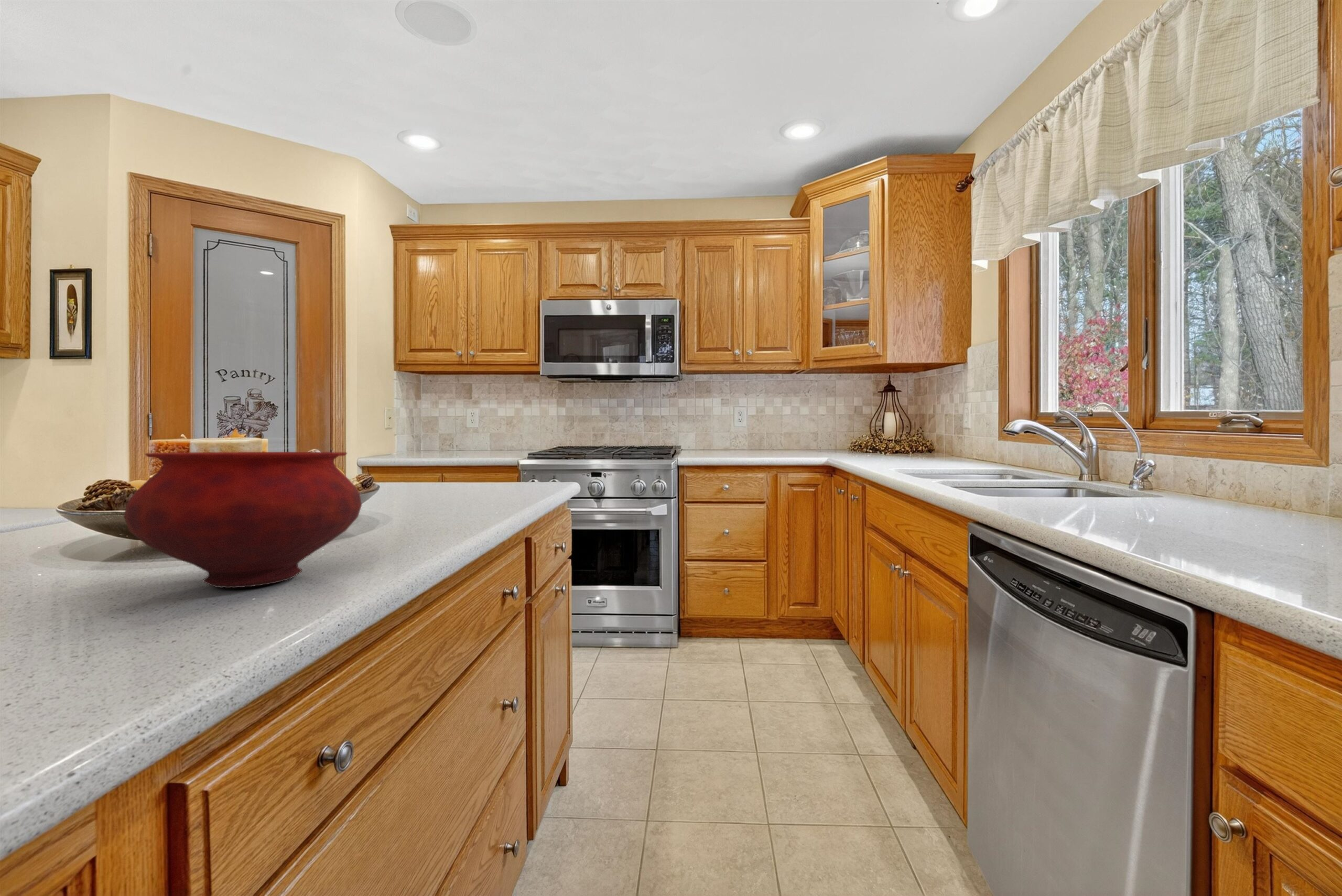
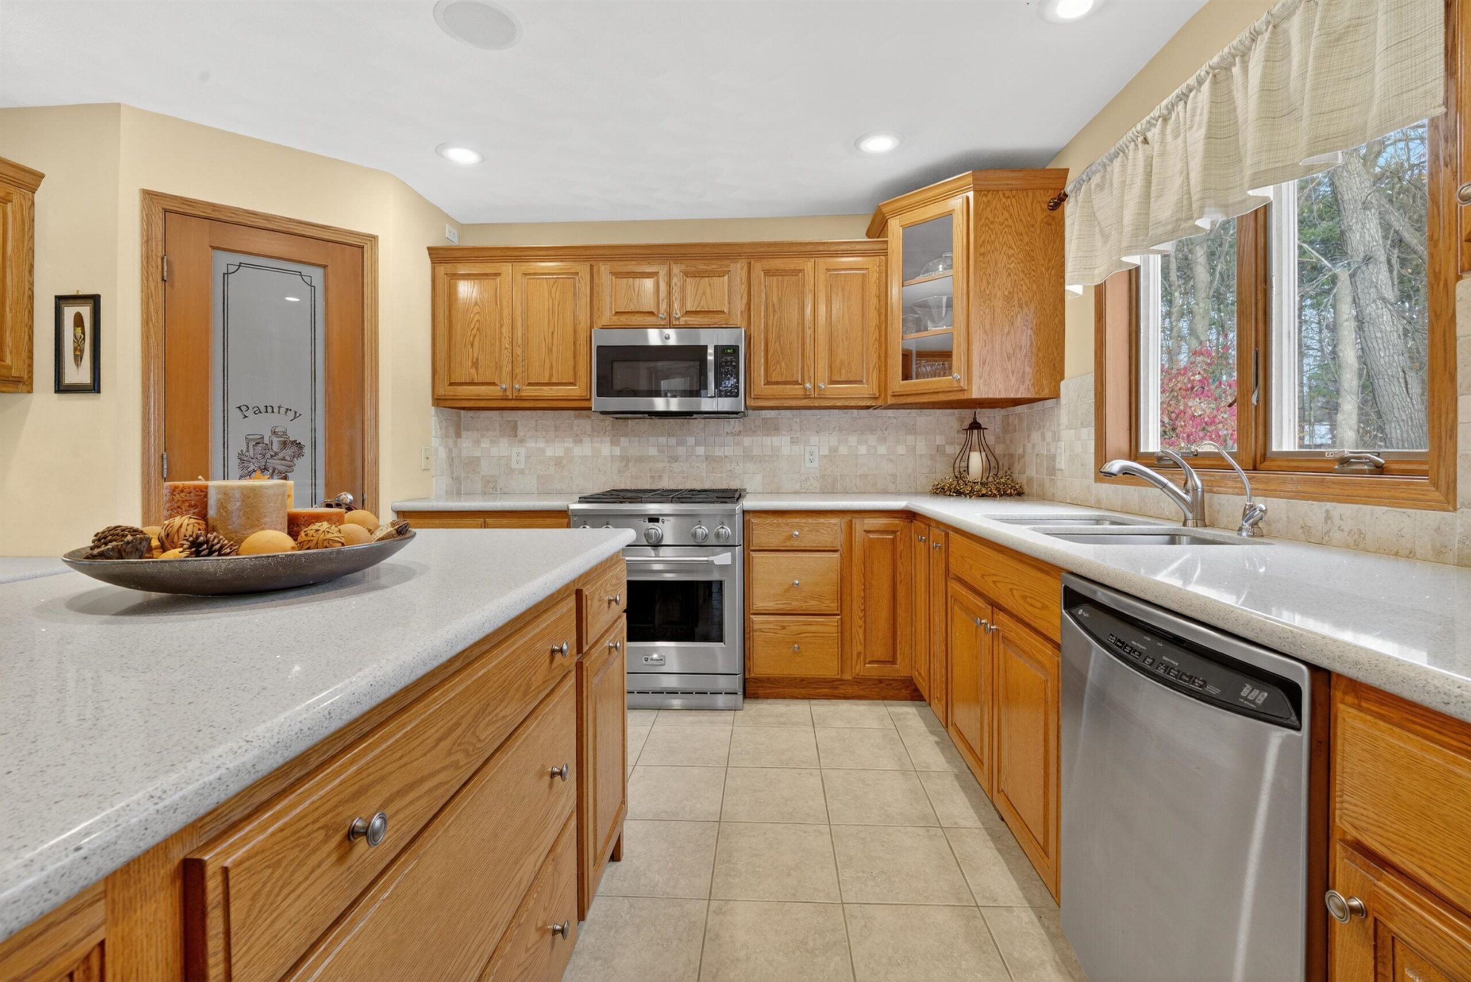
- bowl [123,451,362,588]
